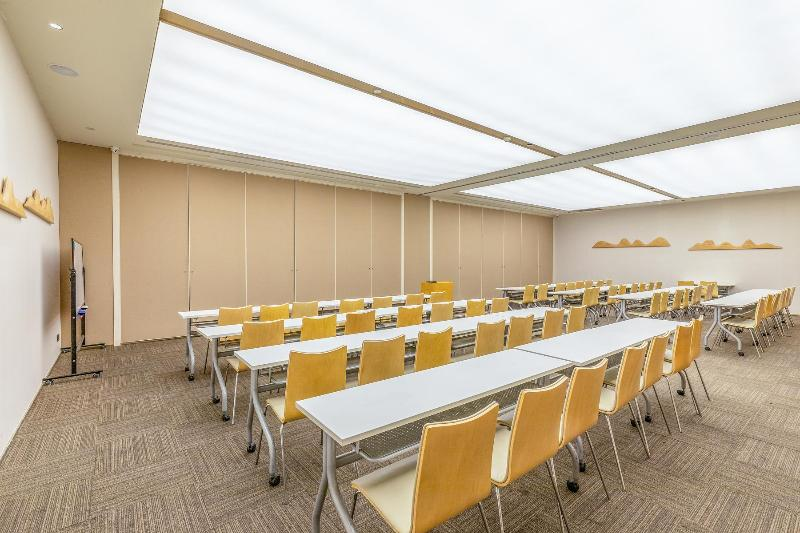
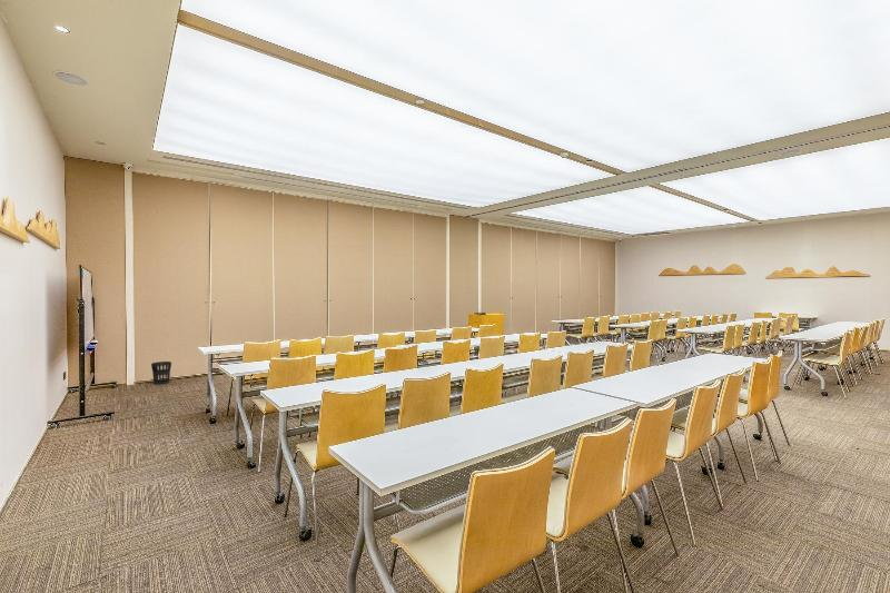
+ wastebasket [150,360,172,385]
